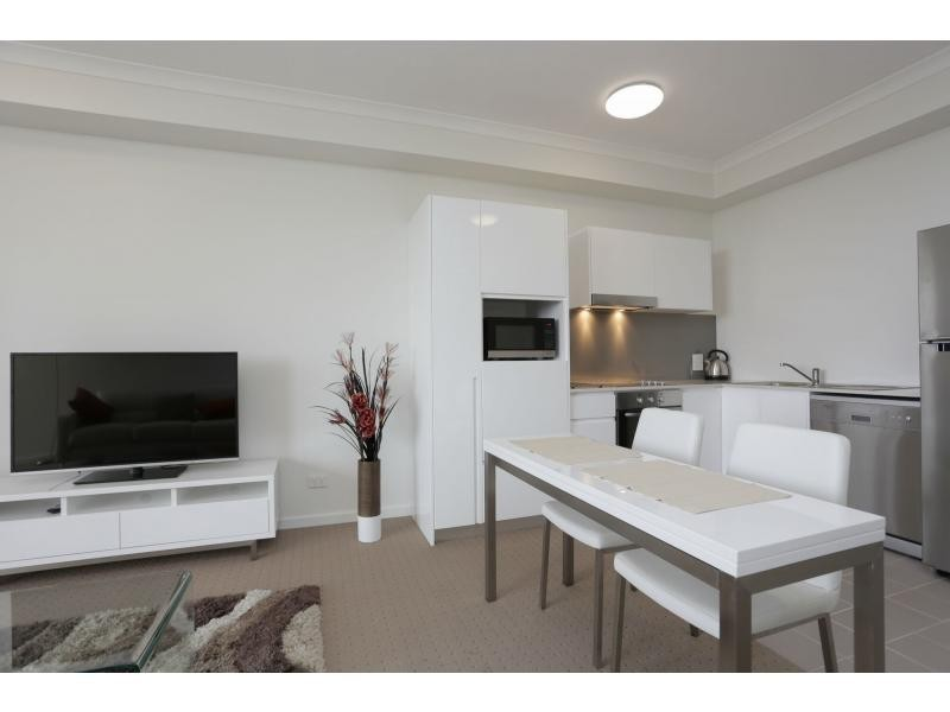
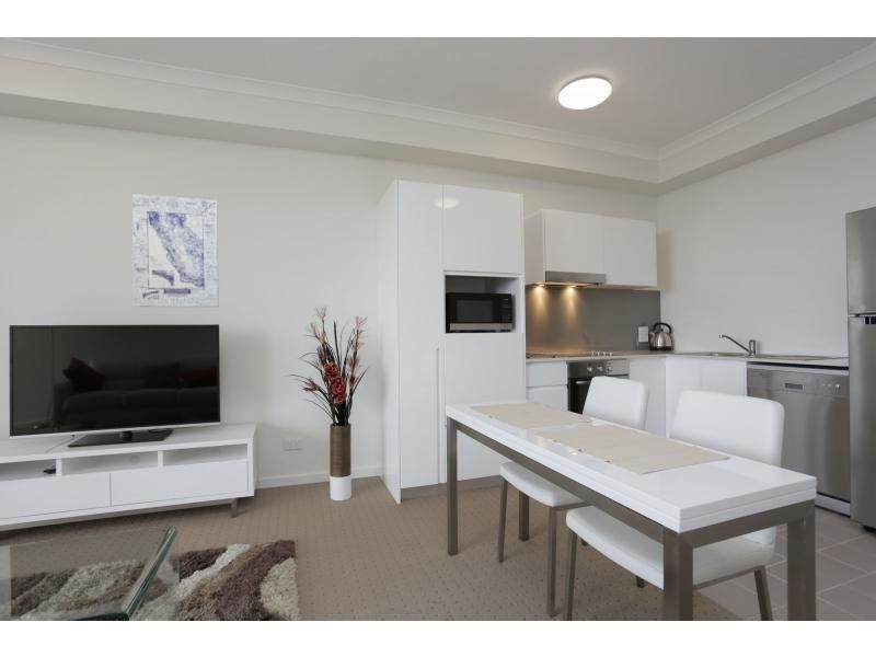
+ wall art [131,193,219,308]
